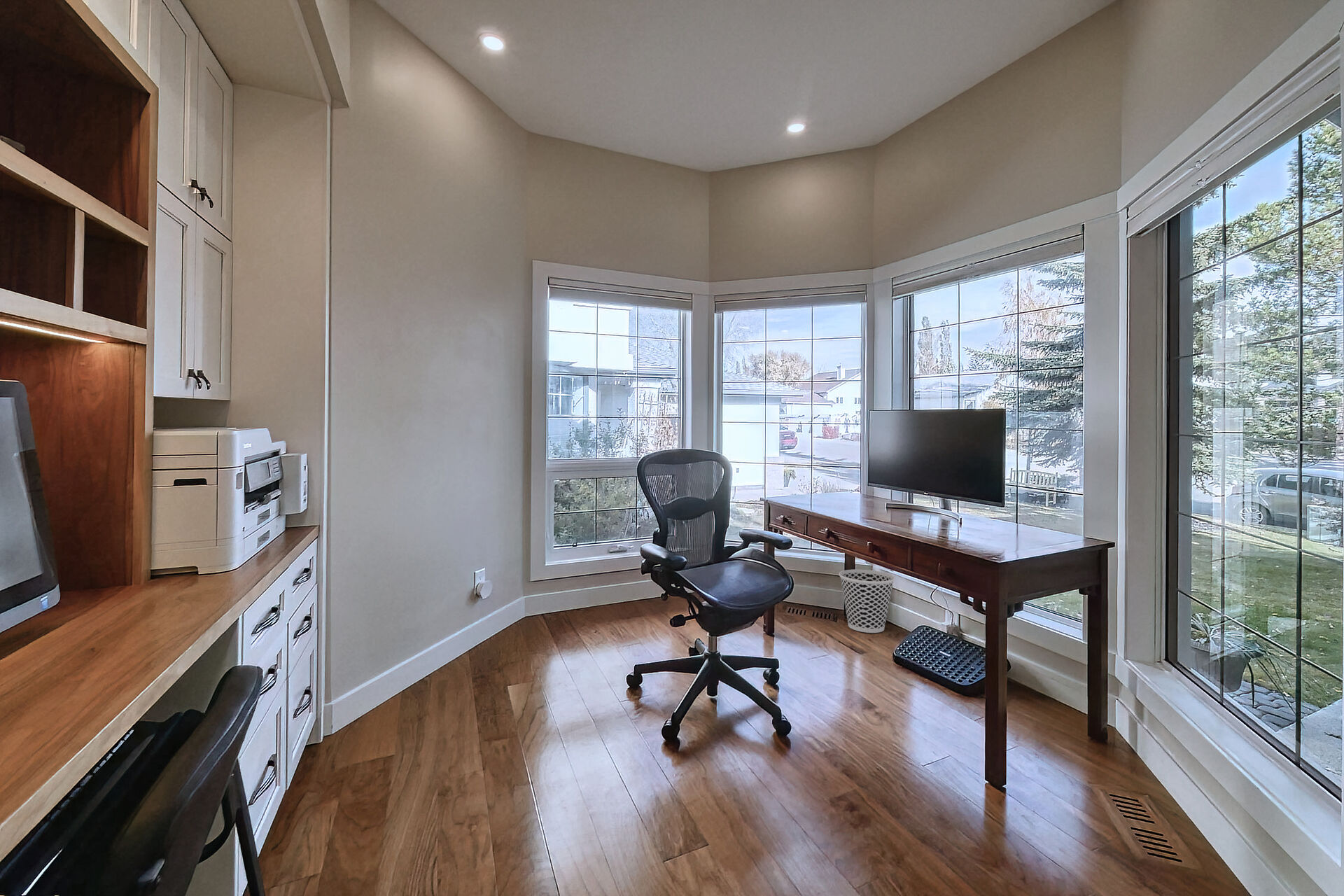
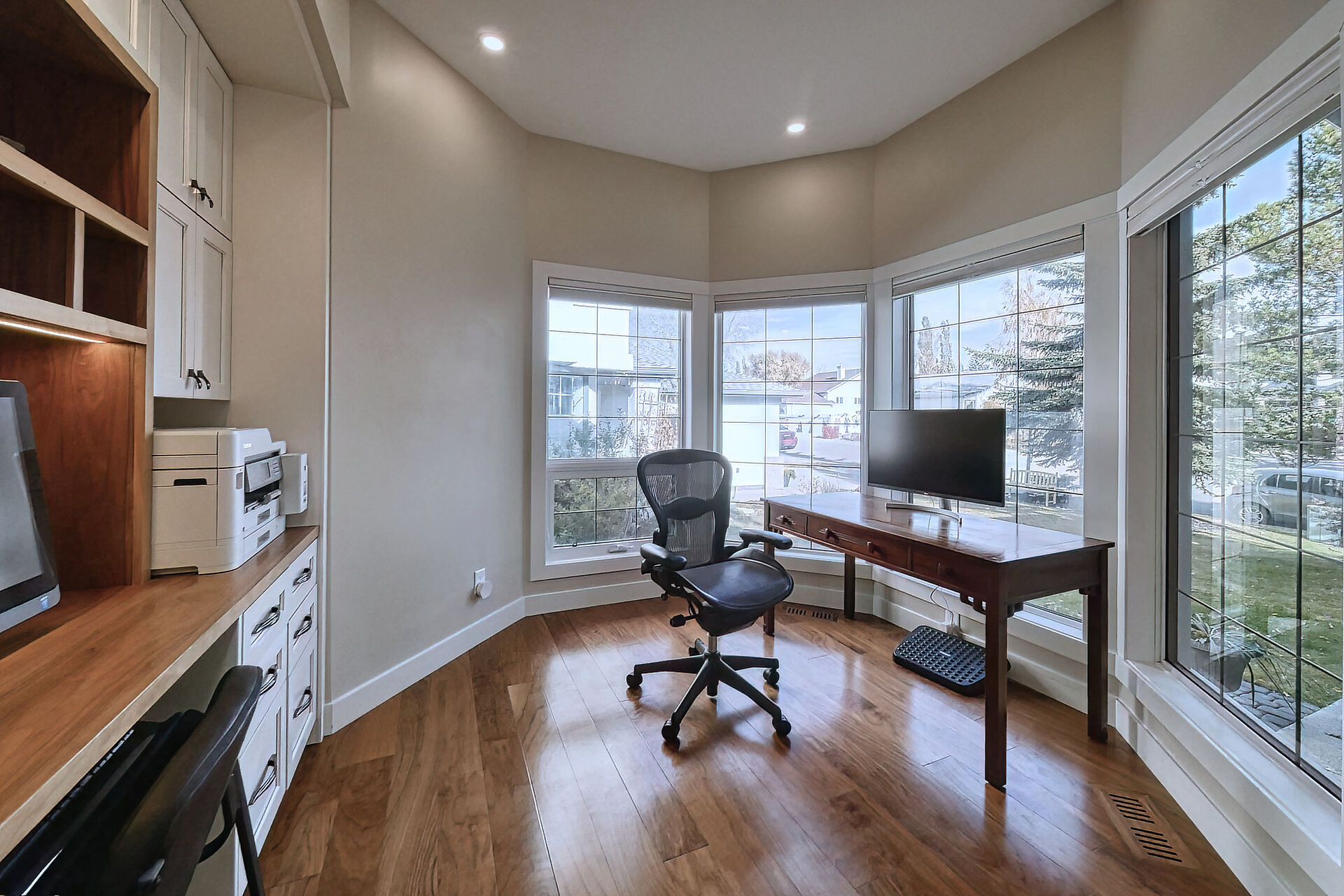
- wastebasket [839,569,895,633]
